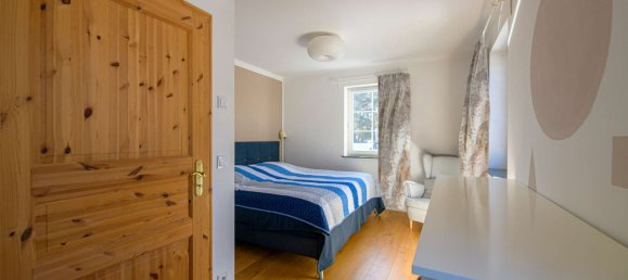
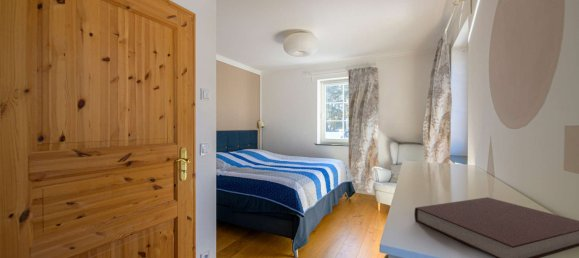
+ notebook [413,196,579,258]
